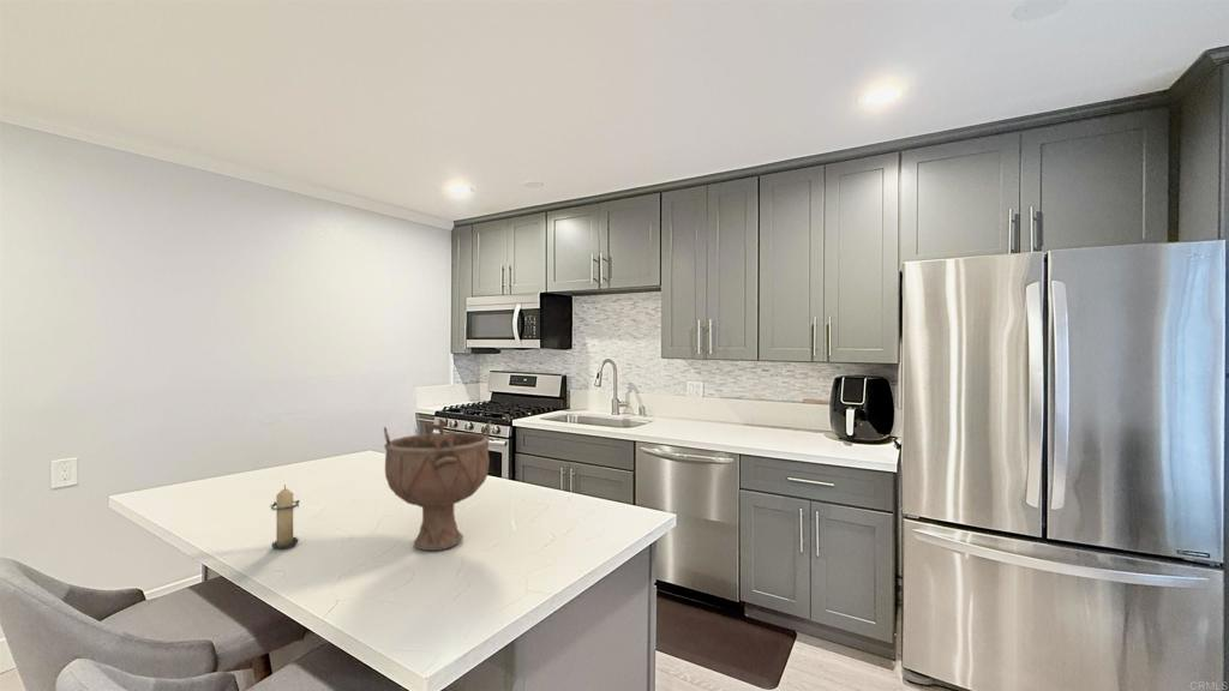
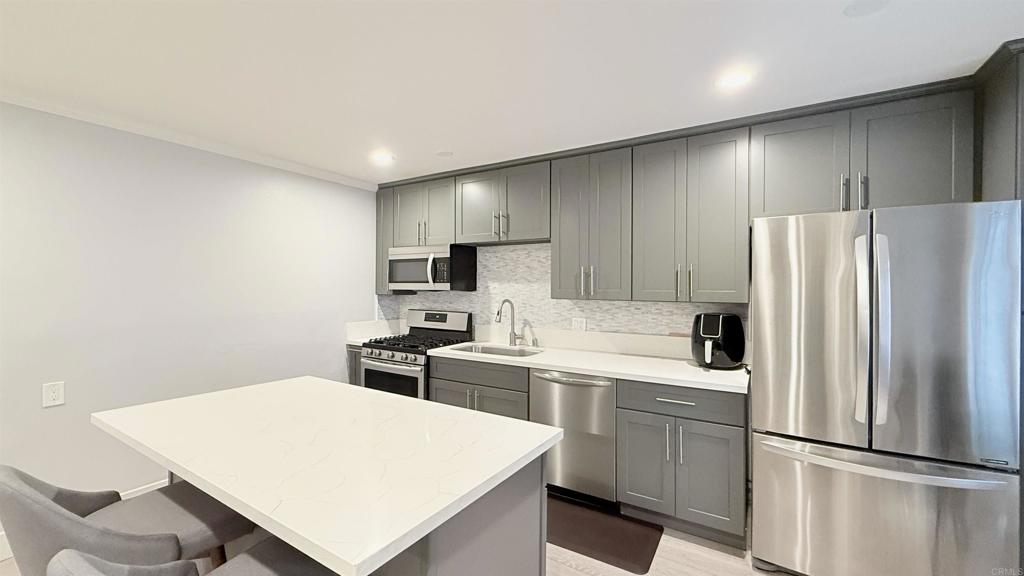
- candle [269,483,301,549]
- decorative bowl [383,417,492,552]
